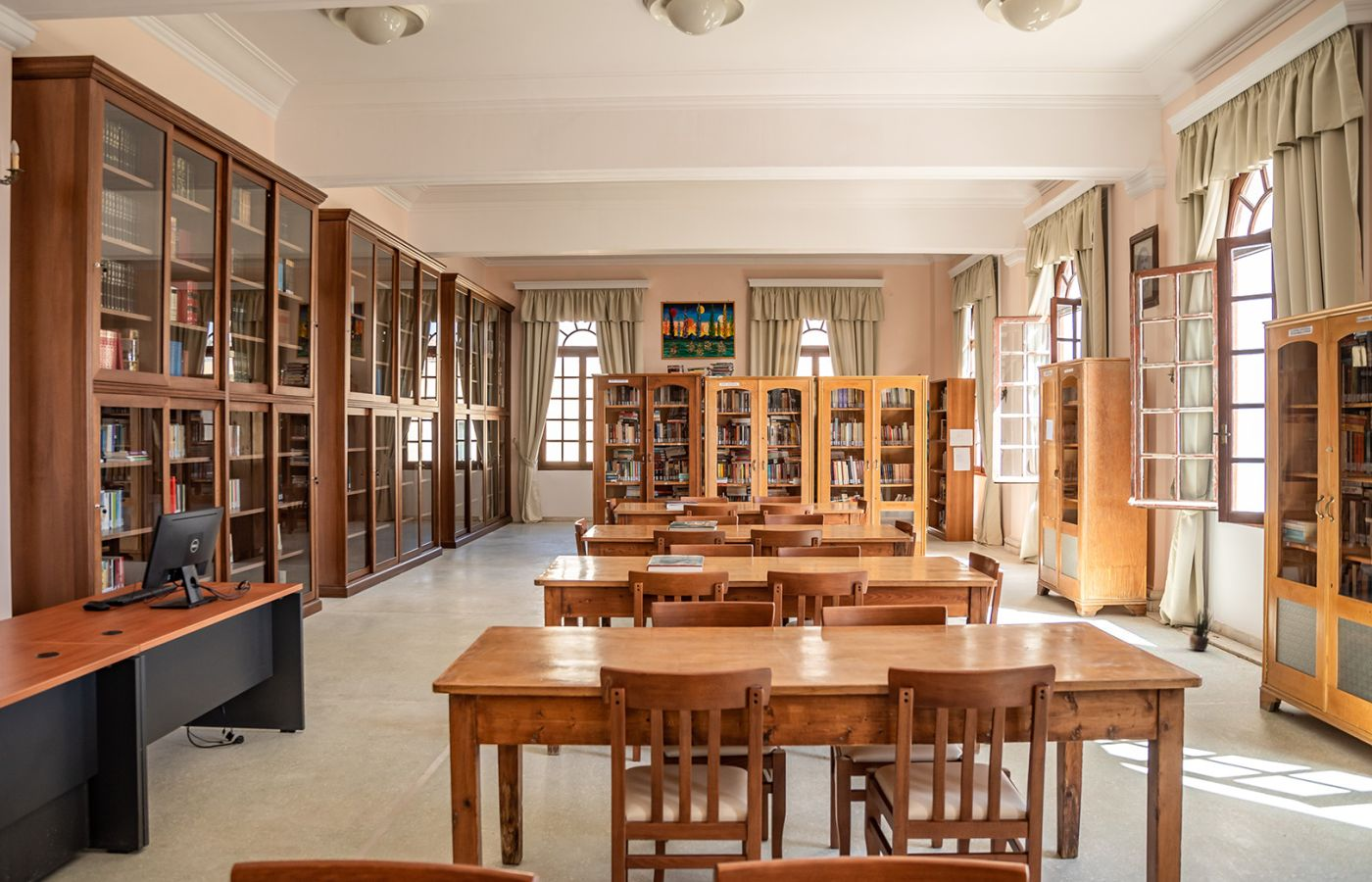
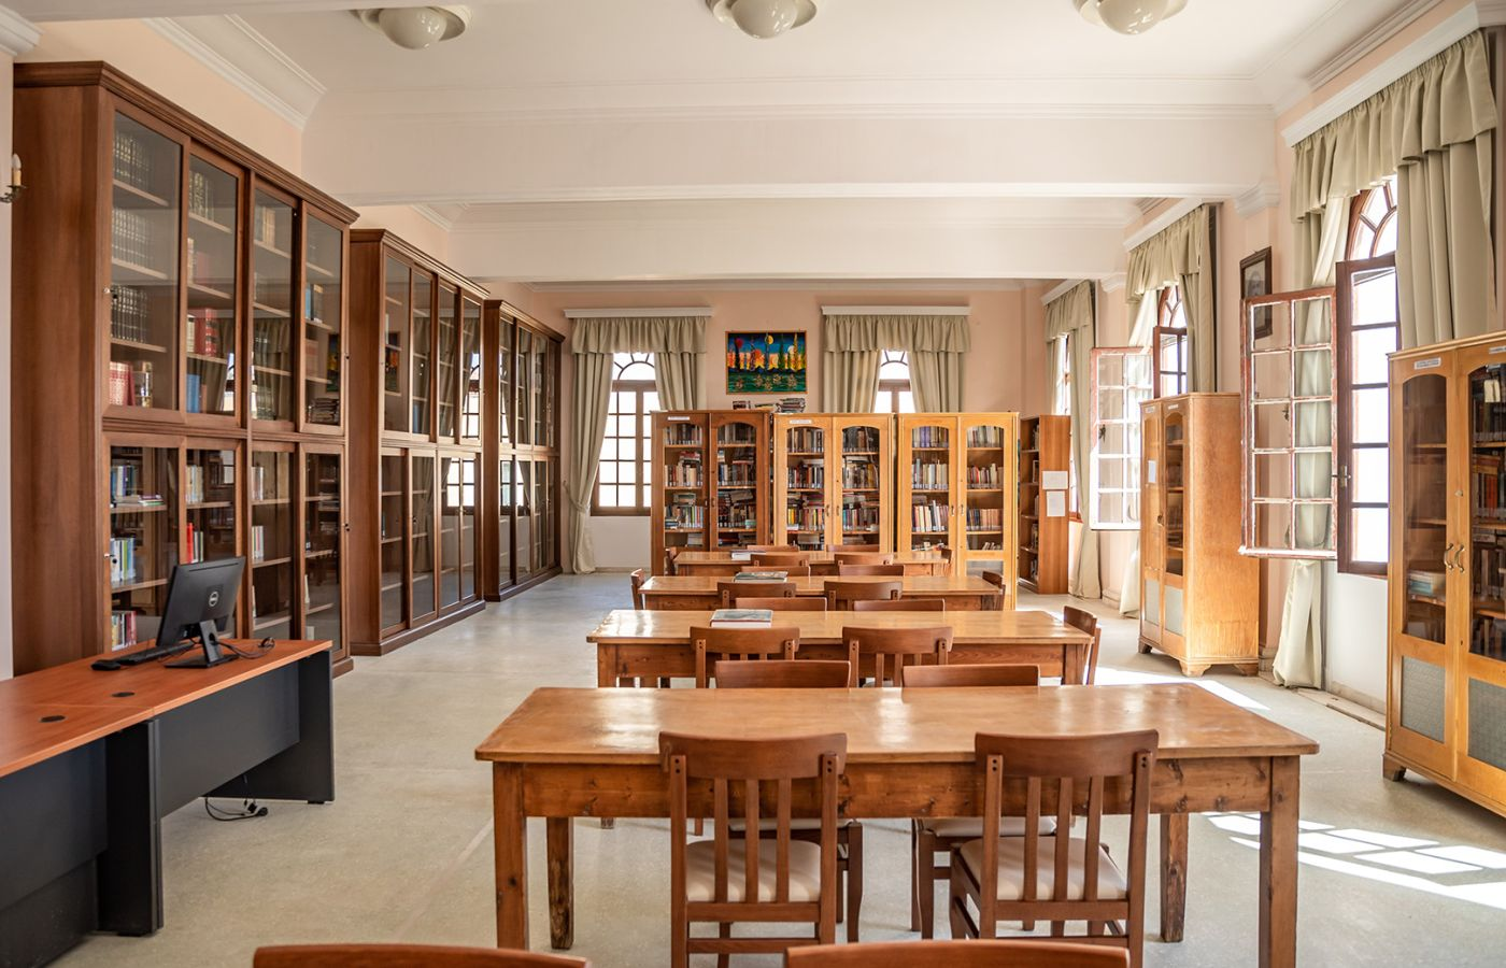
- potted plant [1189,609,1214,652]
